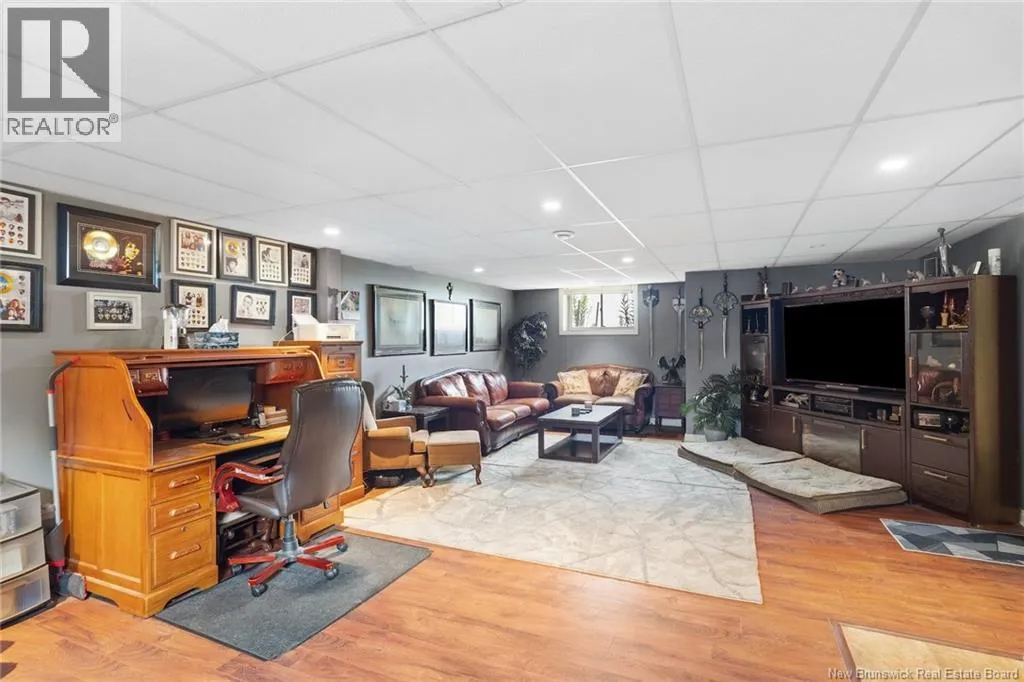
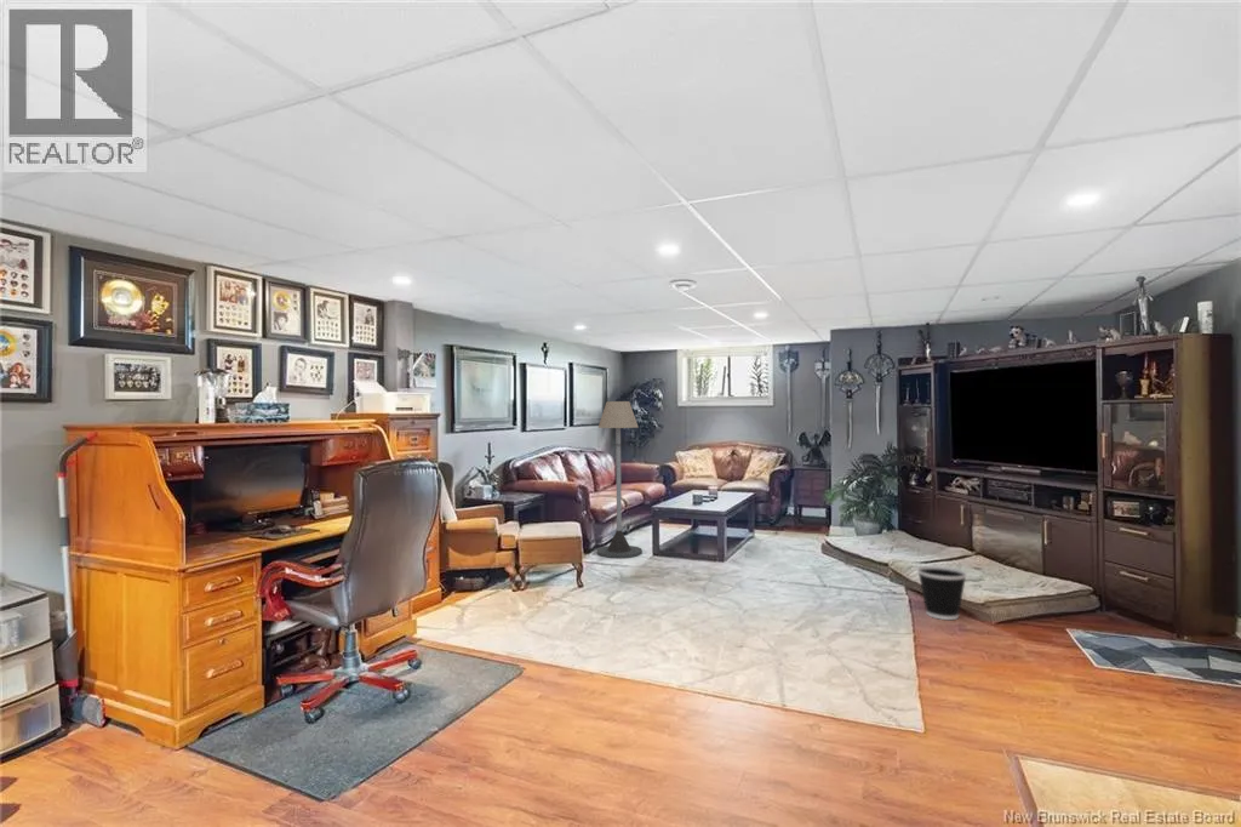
+ wastebasket [916,565,968,621]
+ floor lamp [595,400,644,559]
